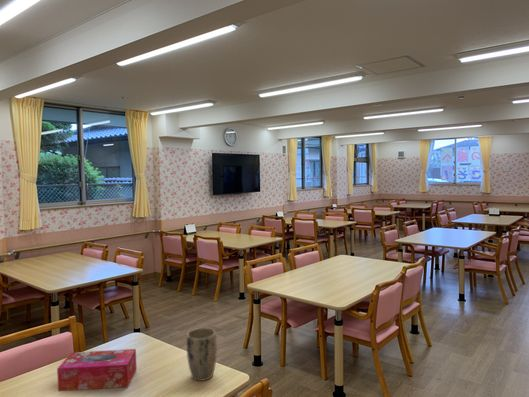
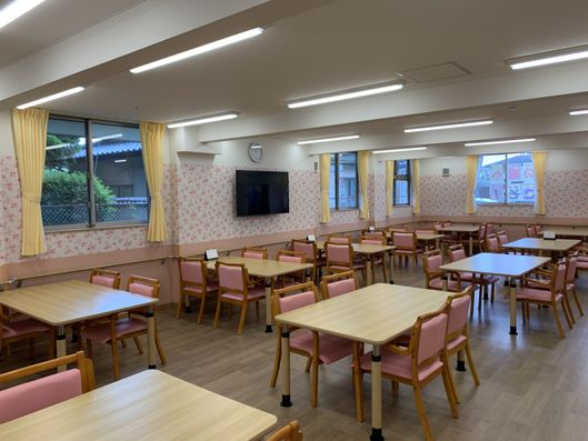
- tissue box [56,348,138,392]
- plant pot [186,327,218,382]
